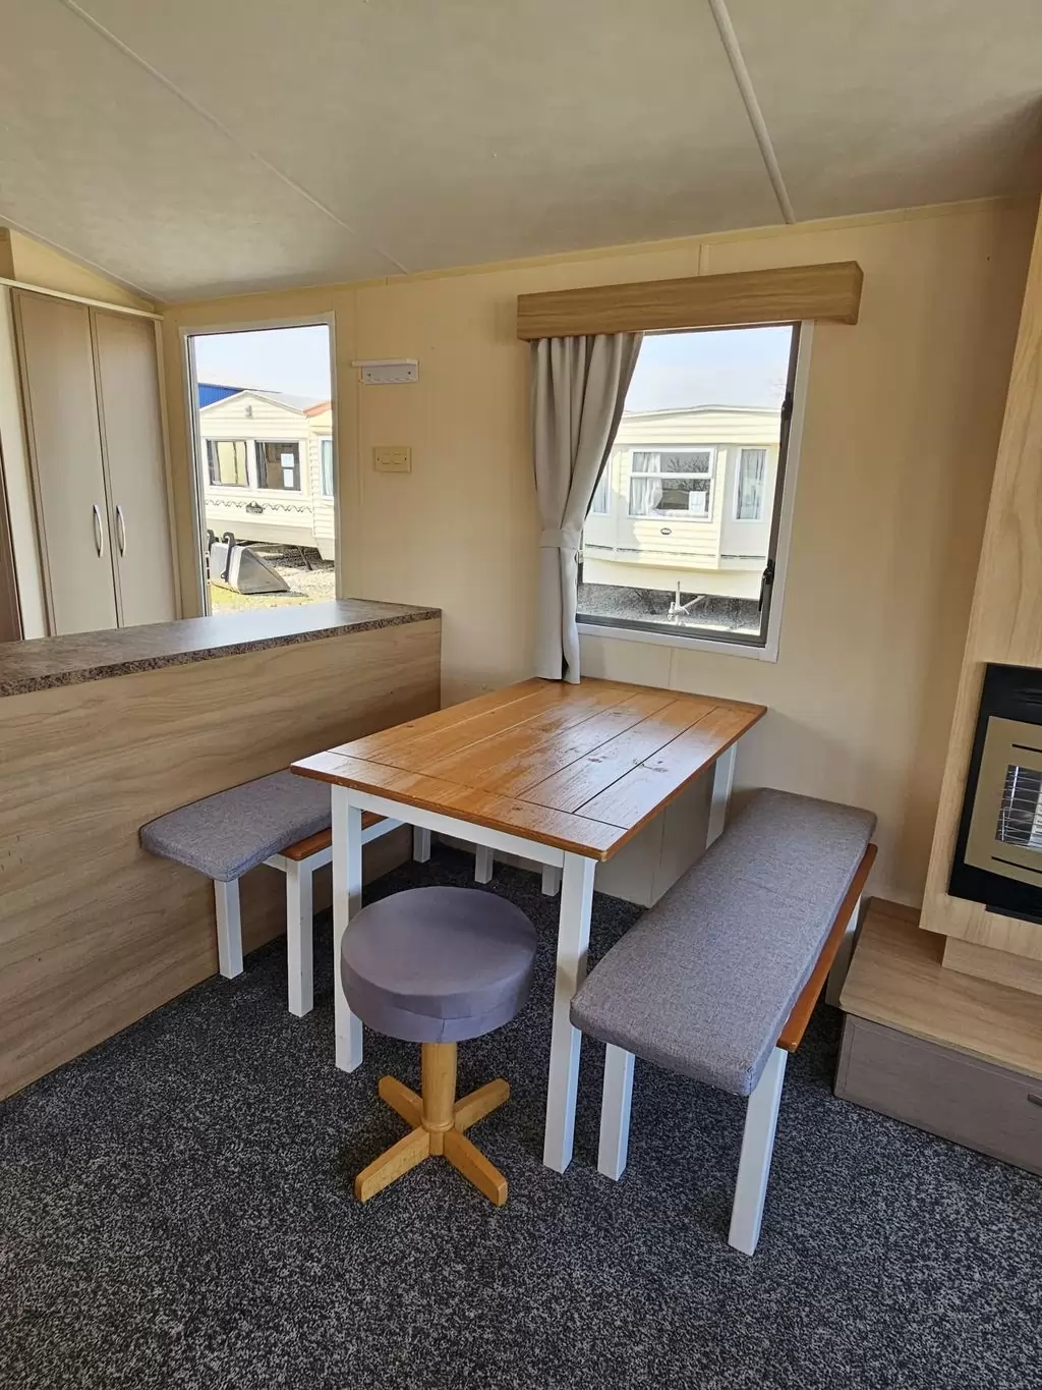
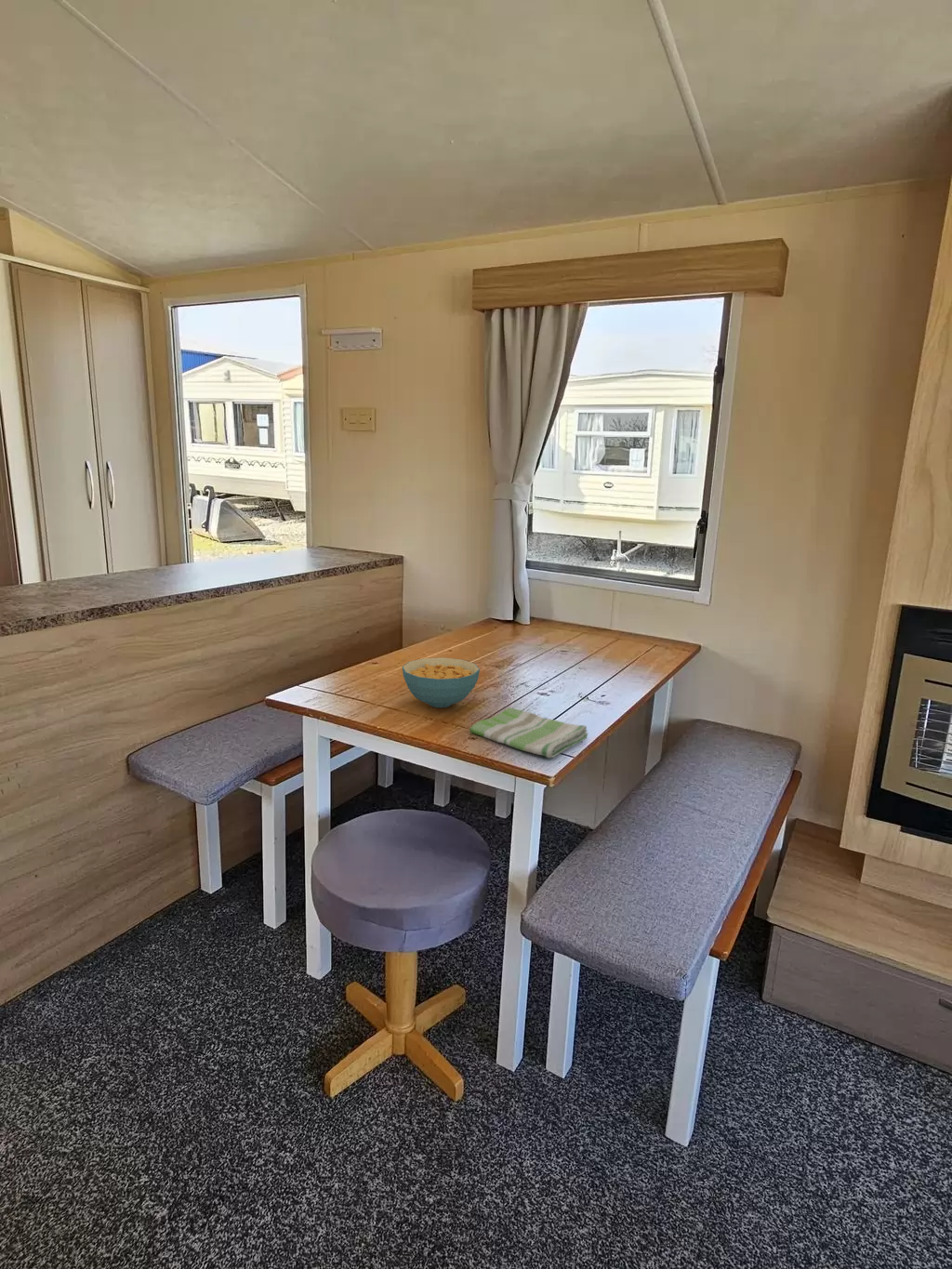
+ cereal bowl [402,656,481,708]
+ dish towel [469,707,589,759]
